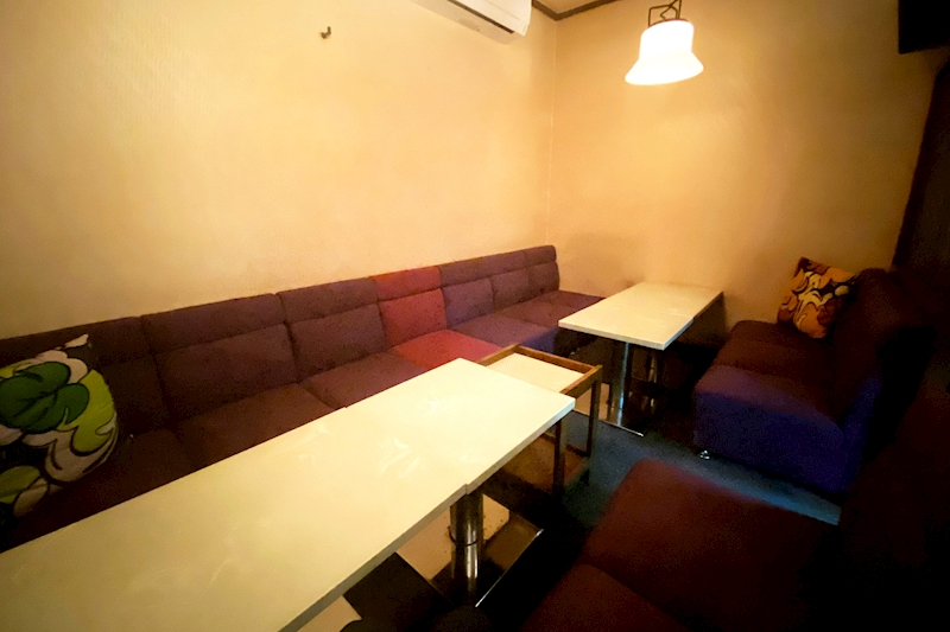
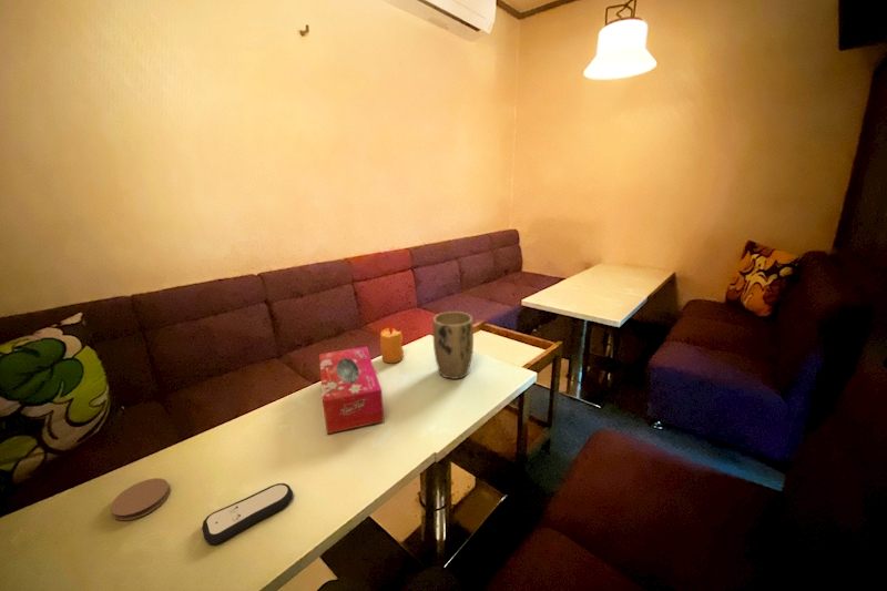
+ coaster [110,477,171,521]
+ tissue box [318,346,385,435]
+ candle [379,323,405,364]
+ plant pot [431,310,475,380]
+ remote control [201,482,294,544]
